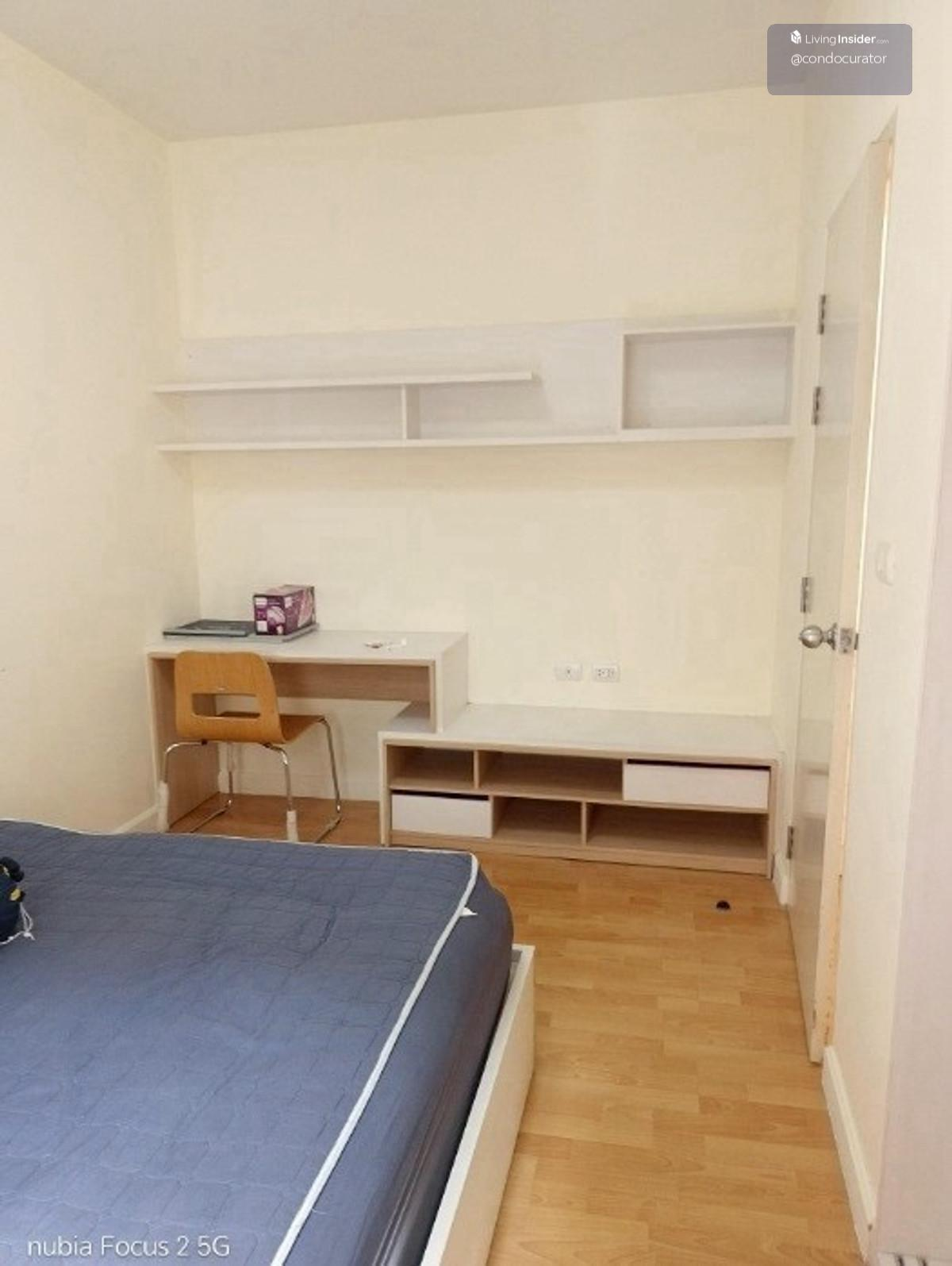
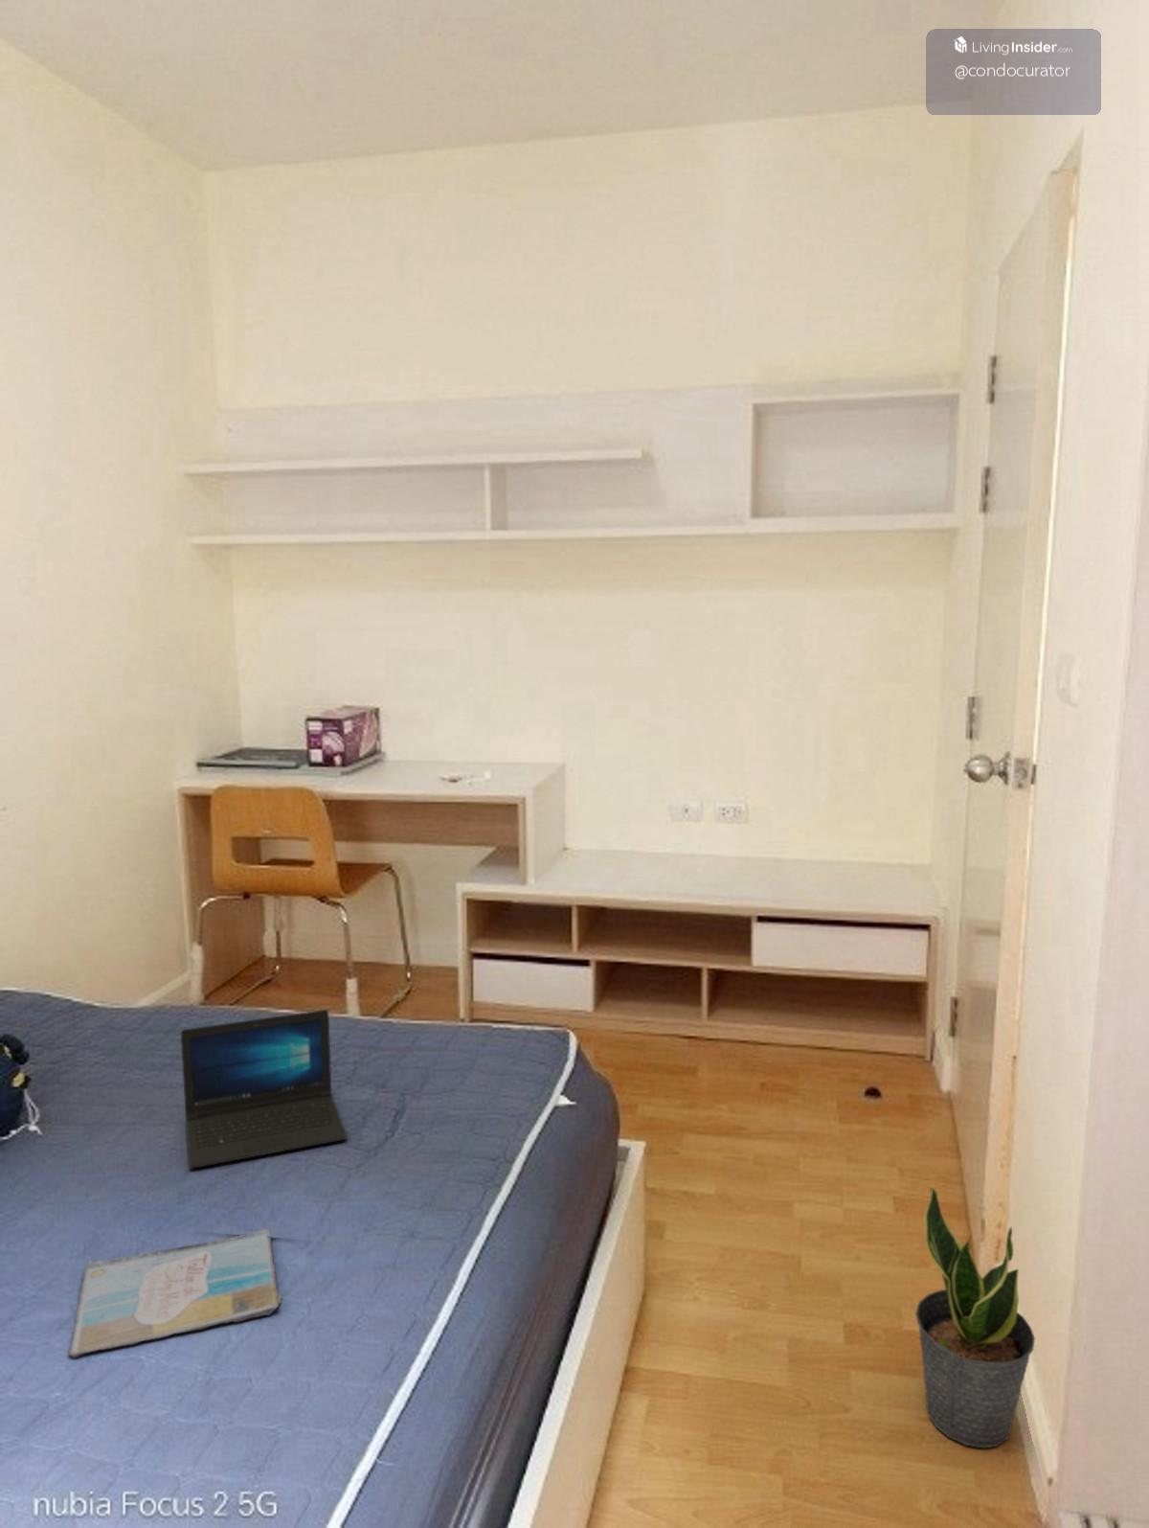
+ book [68,1229,282,1359]
+ potted plant [915,1185,1036,1448]
+ laptop [180,1009,348,1170]
